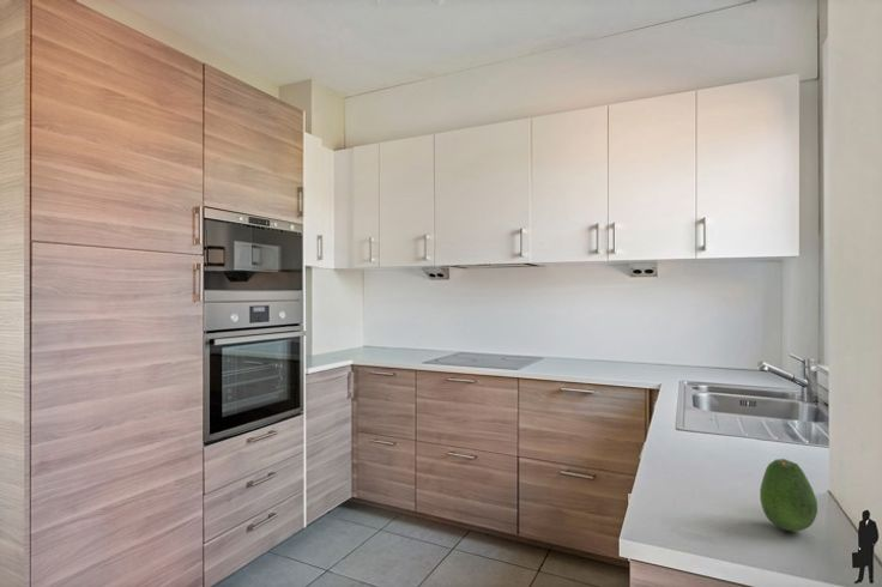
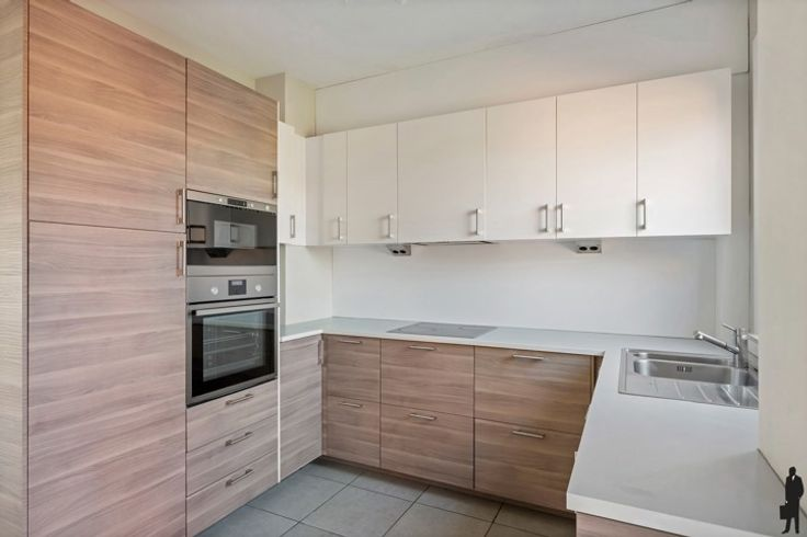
- fruit [759,458,818,533]
